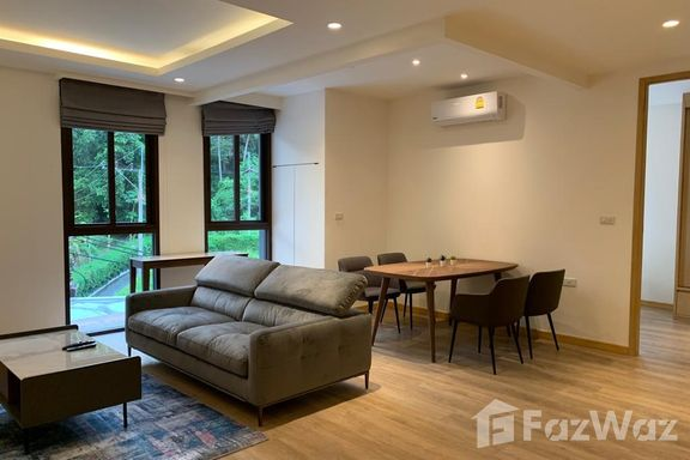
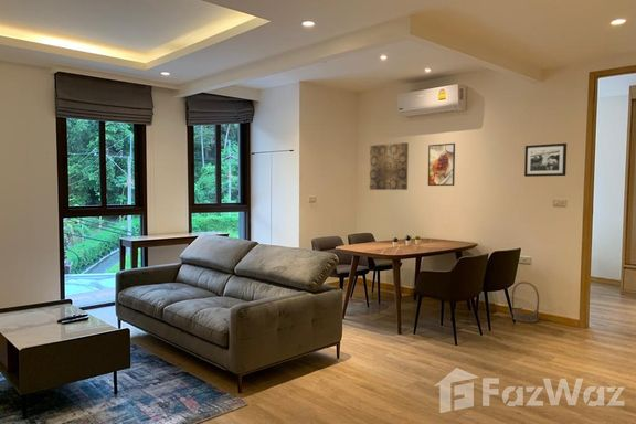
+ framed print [427,142,456,187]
+ wall art [369,141,410,191]
+ picture frame [523,142,568,178]
+ basket [511,280,540,324]
